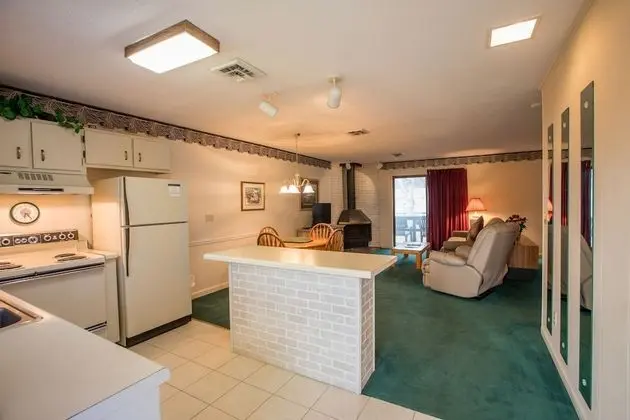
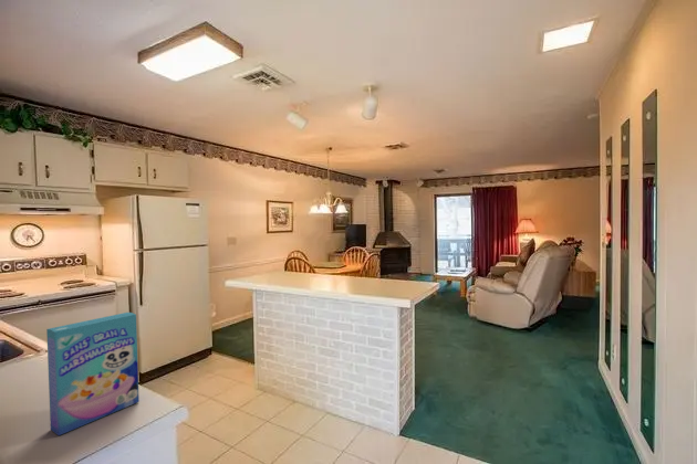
+ cereal box [45,312,141,436]
